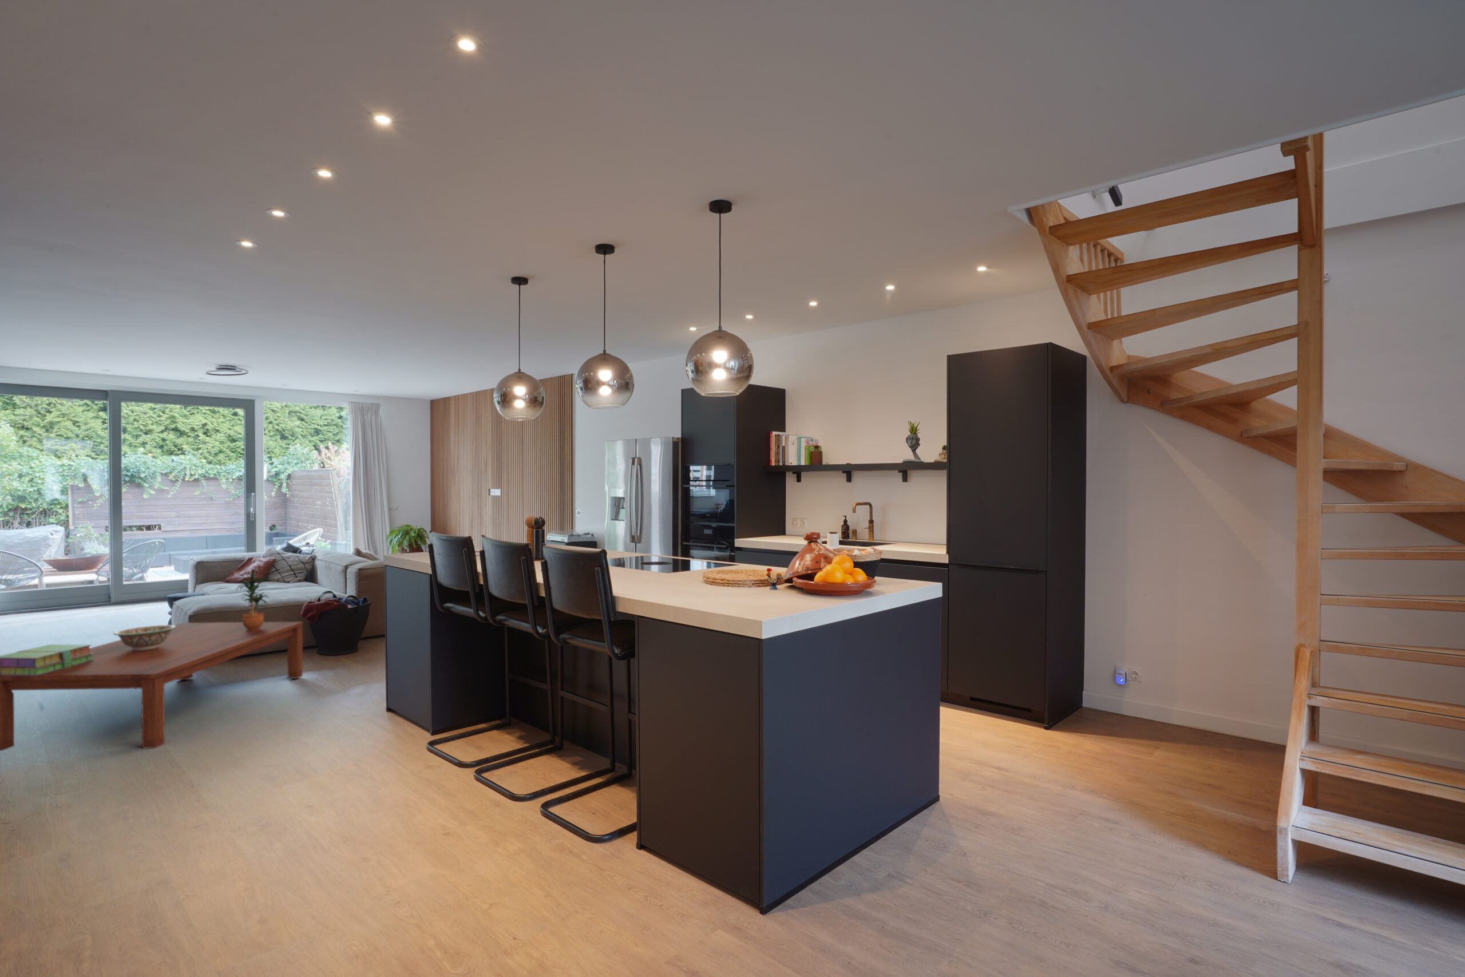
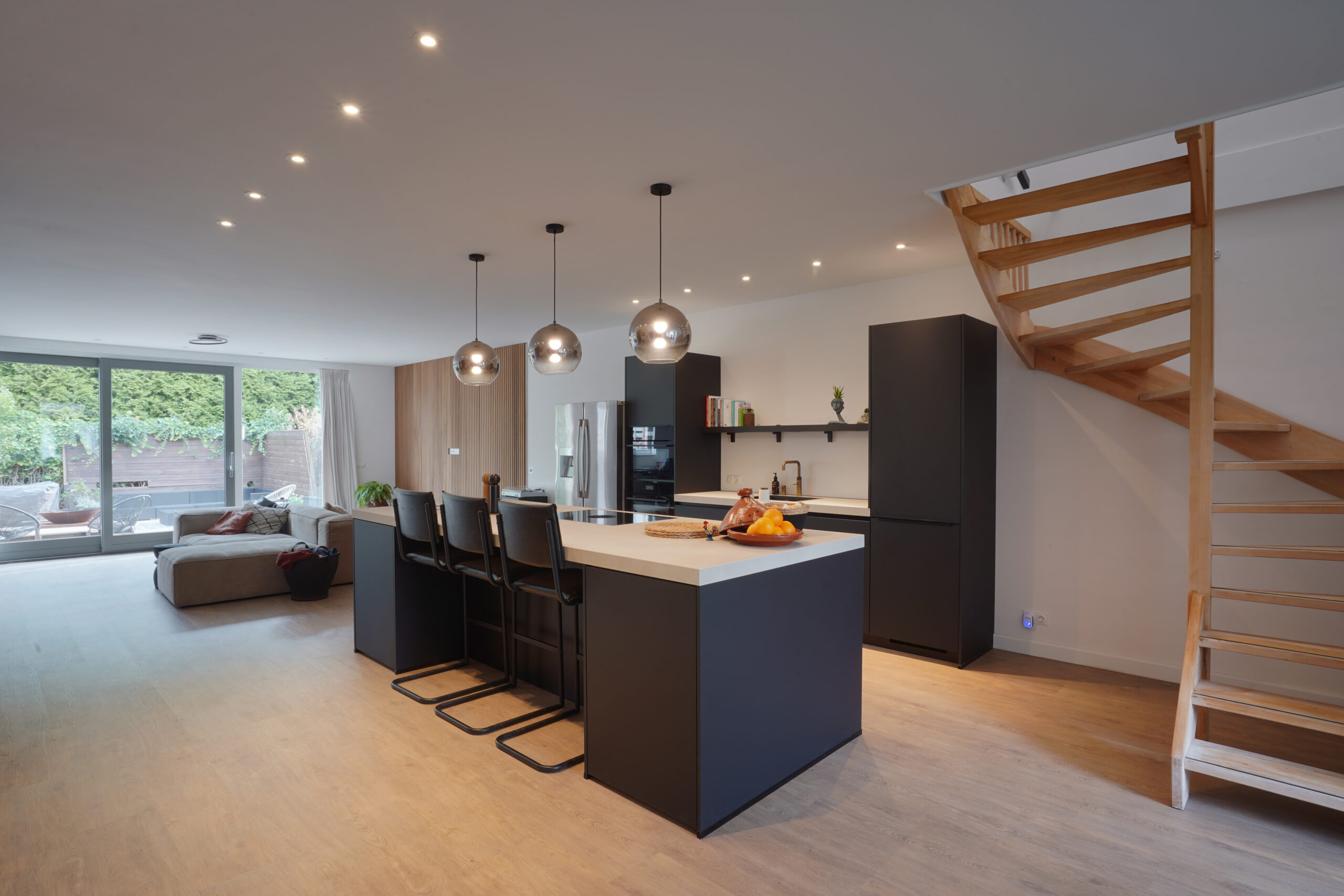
- decorative bowl [112,625,175,650]
- potted plant [233,568,269,630]
- coffee table [0,622,303,751]
- stack of books [0,644,94,675]
